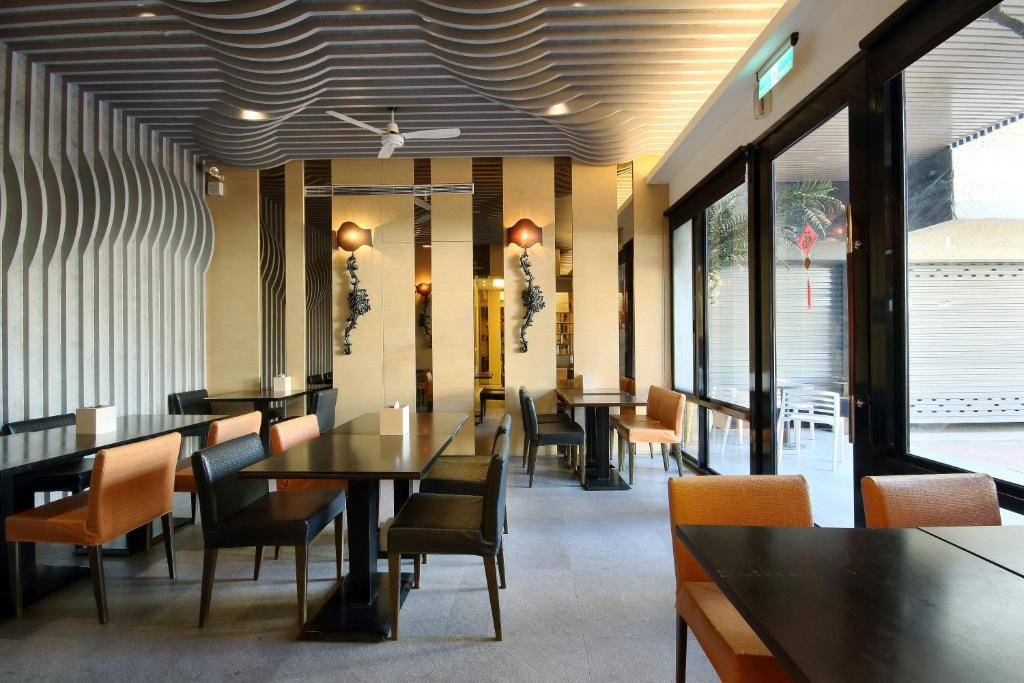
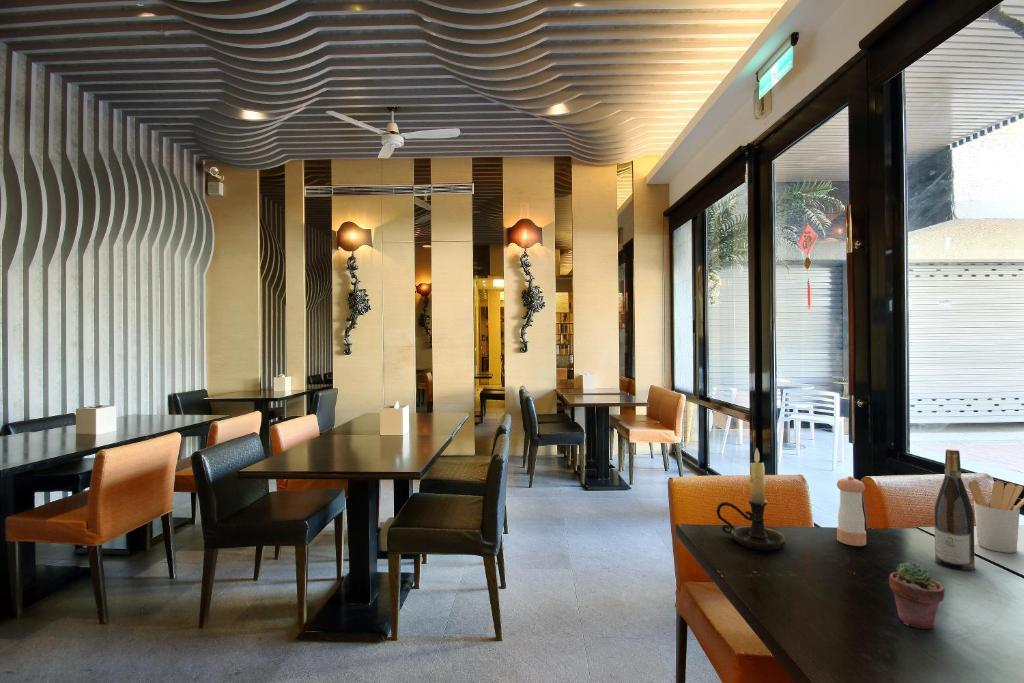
+ wine bottle [933,448,976,571]
+ utensil holder [967,479,1024,554]
+ potted succulent [888,561,946,630]
+ pepper shaker [836,475,867,547]
+ candle holder [715,447,787,551]
